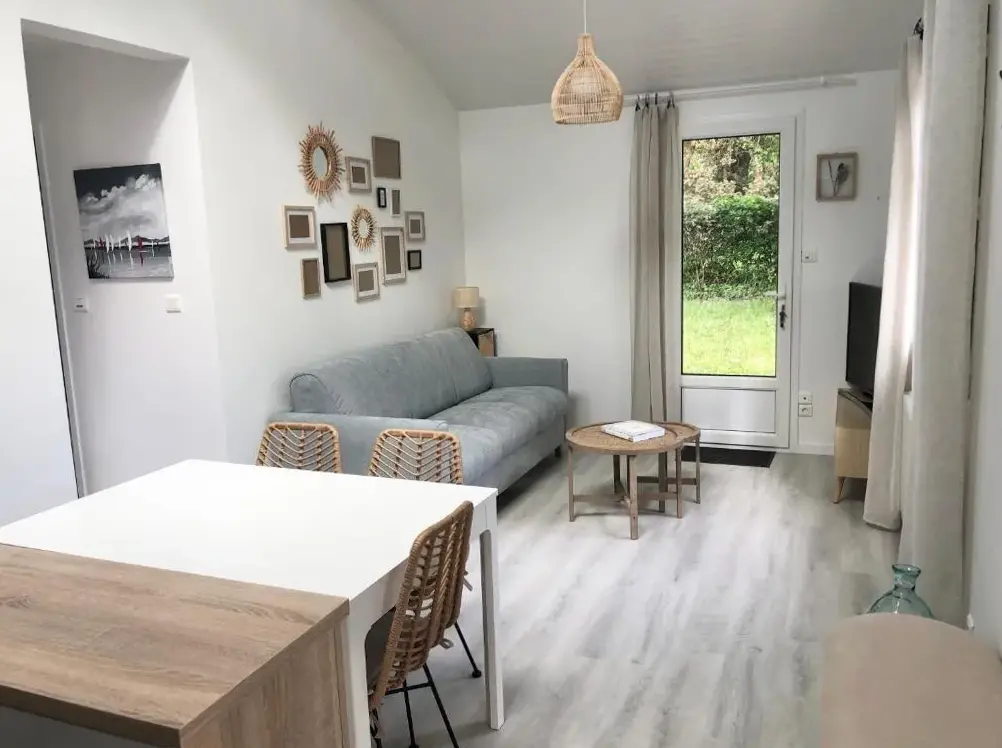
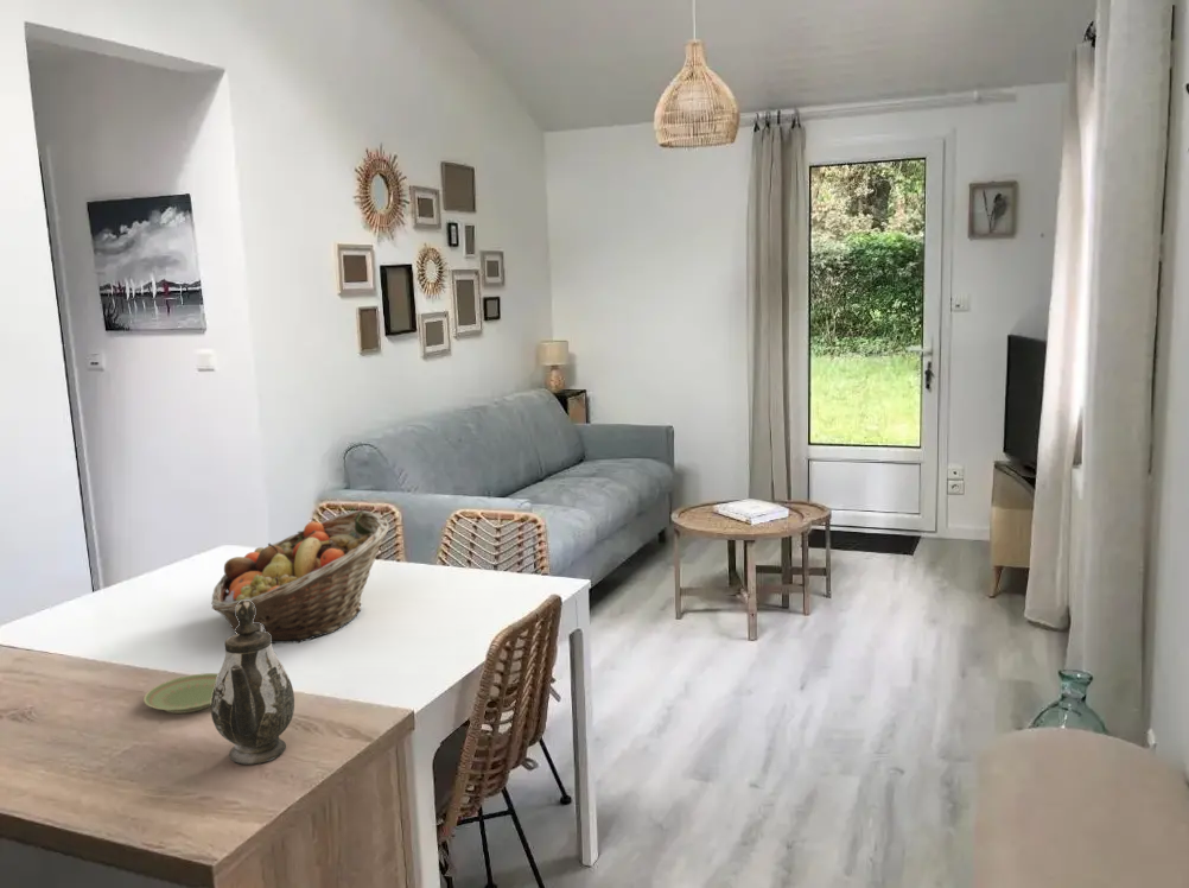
+ teapot [210,601,295,766]
+ plate [142,672,220,715]
+ fruit basket [210,509,392,645]
